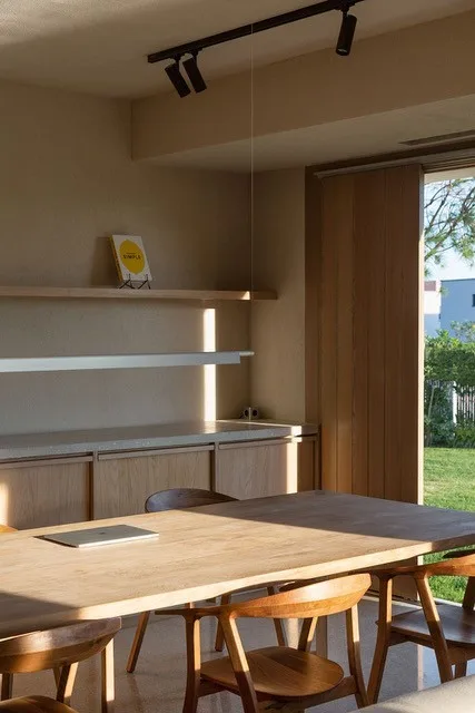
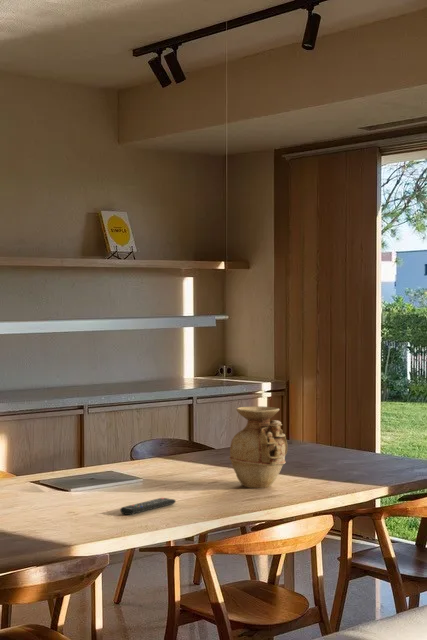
+ remote control [119,497,177,516]
+ vase [228,405,289,489]
